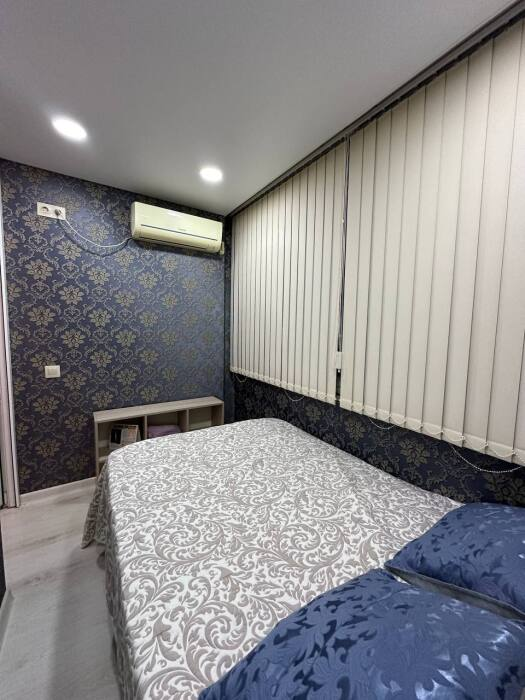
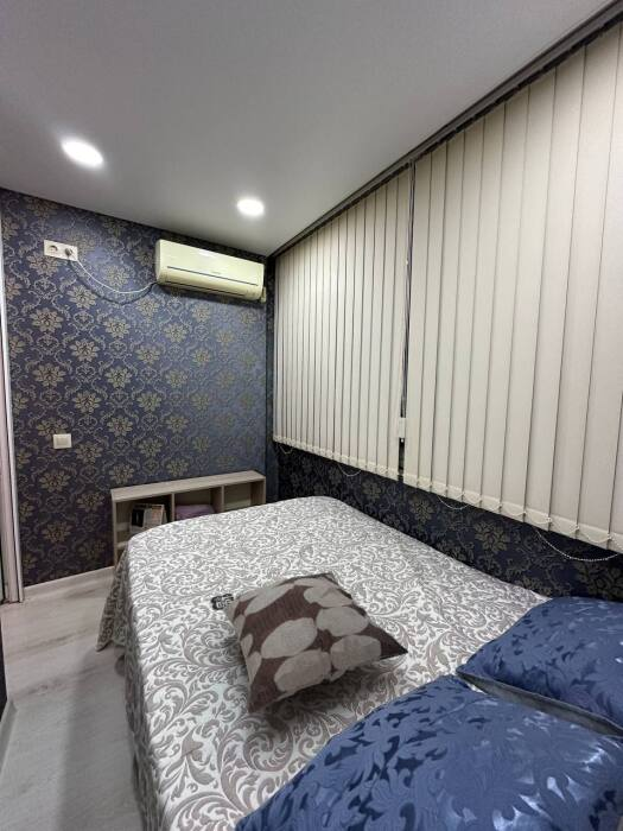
+ decorative pillow [209,570,411,716]
